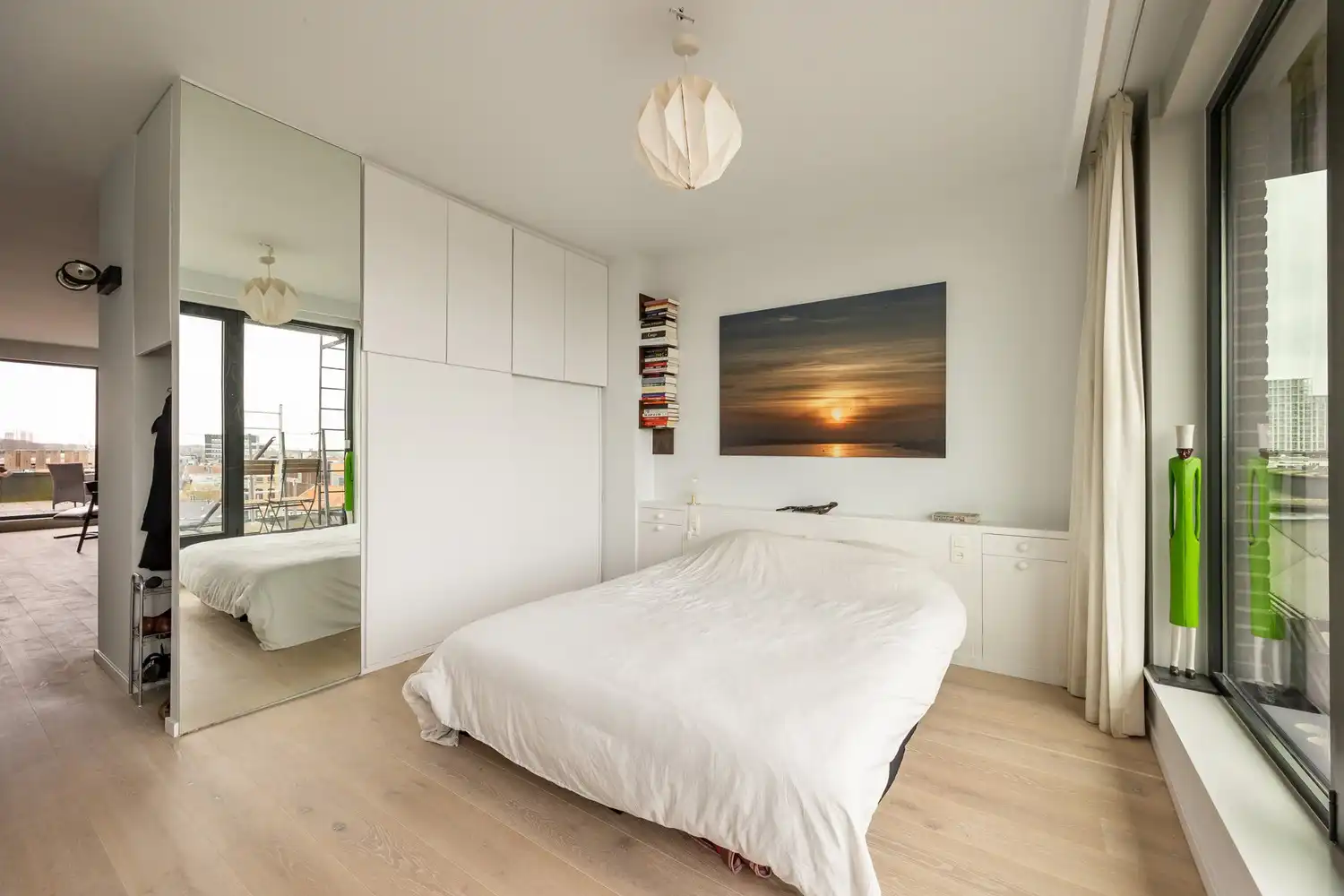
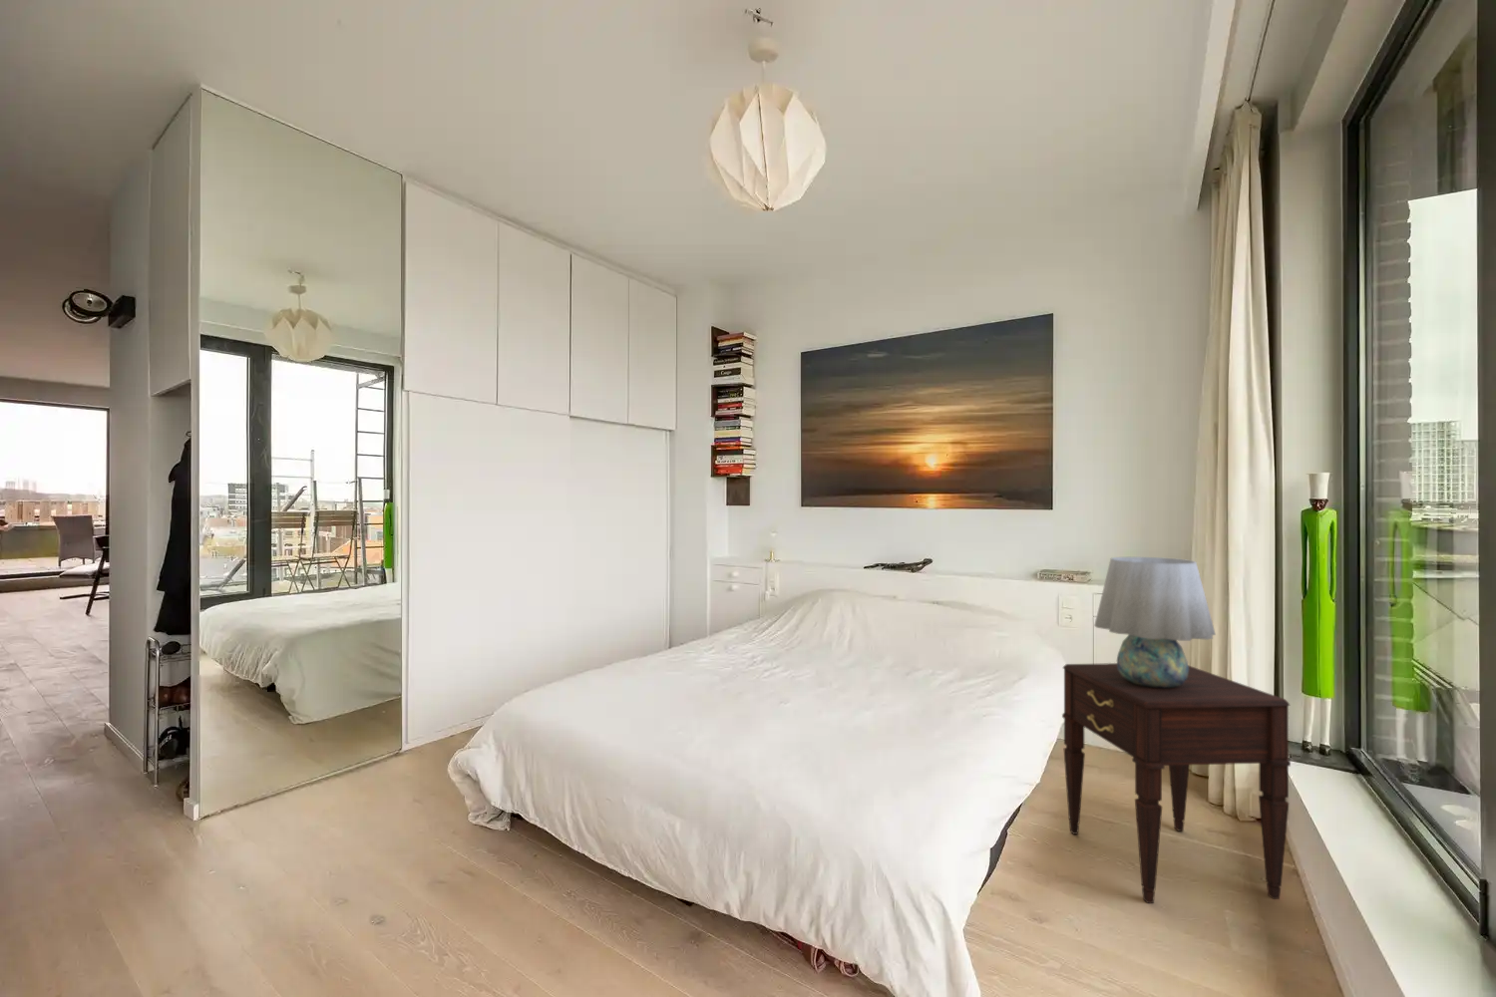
+ nightstand [1061,662,1291,905]
+ table lamp [1093,556,1217,688]
